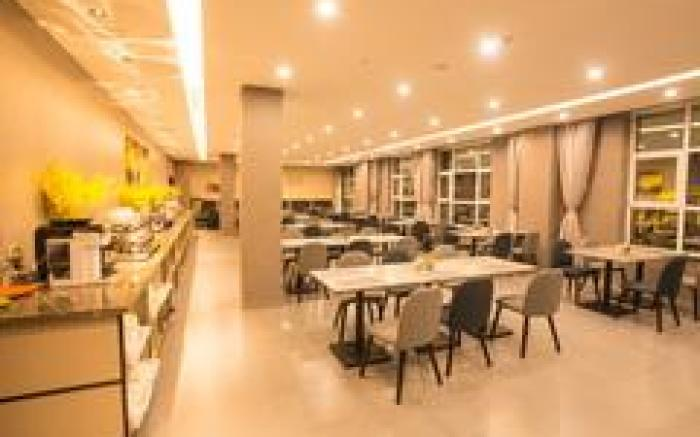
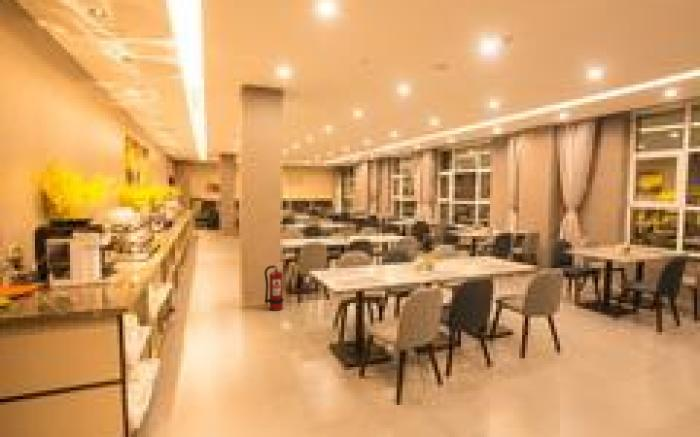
+ fire extinguisher [263,261,285,312]
